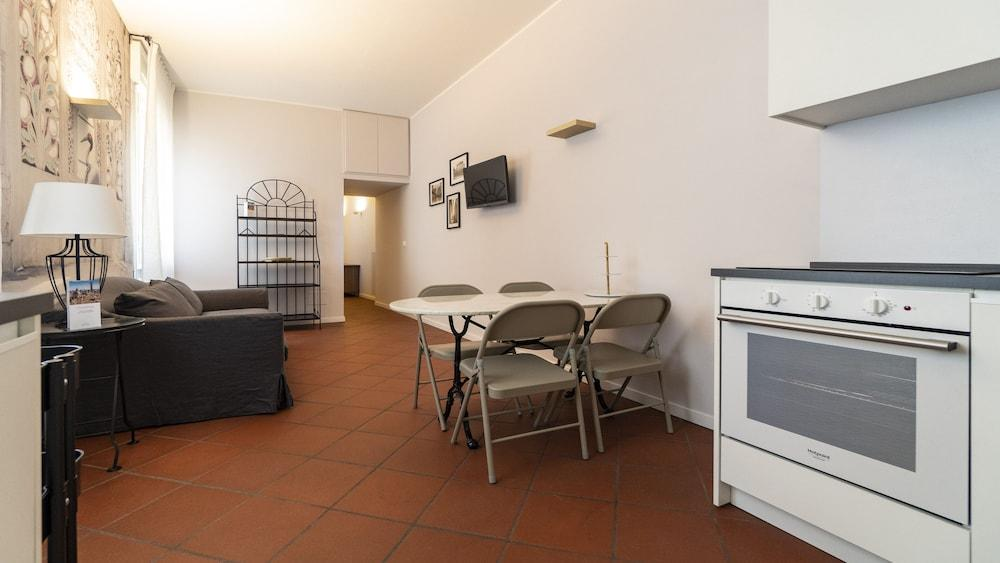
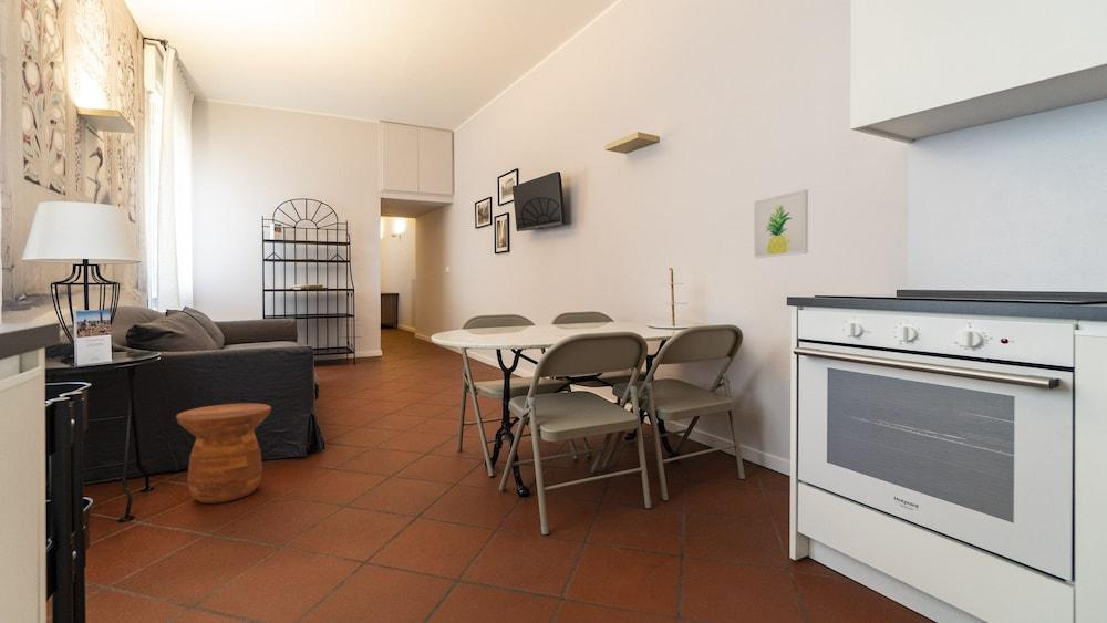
+ wall art [753,188,809,259]
+ side table [175,402,272,505]
